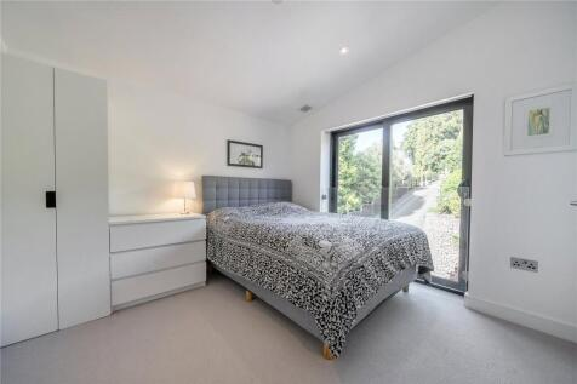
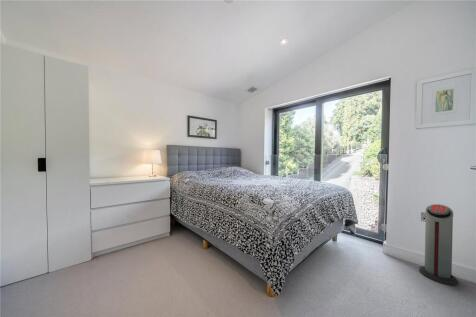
+ air purifier [418,203,459,286]
